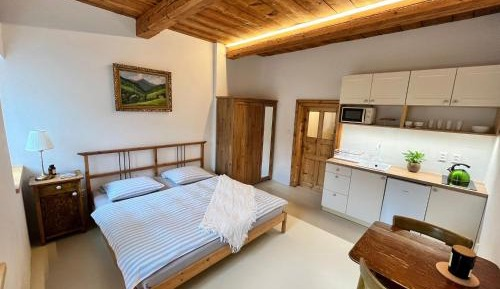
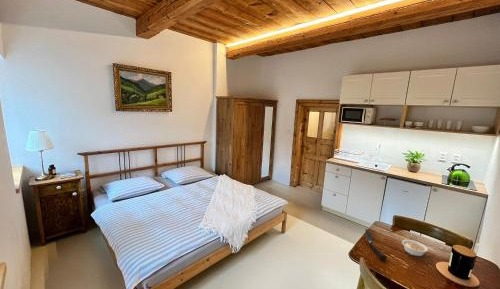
+ spoon [364,228,388,262]
+ legume [396,237,429,257]
